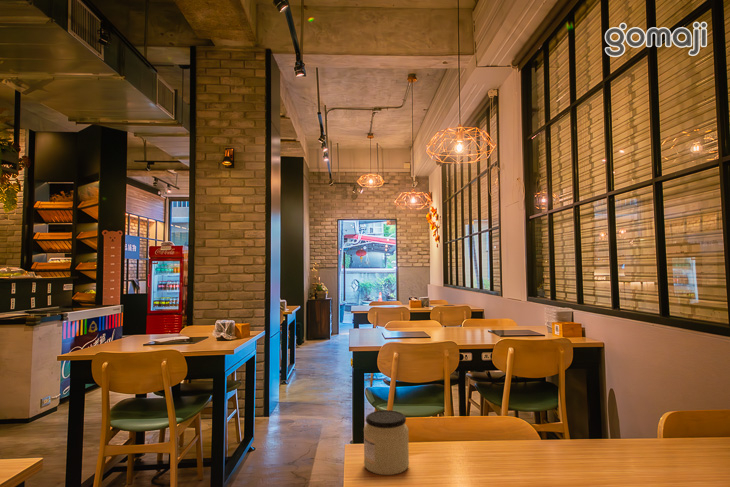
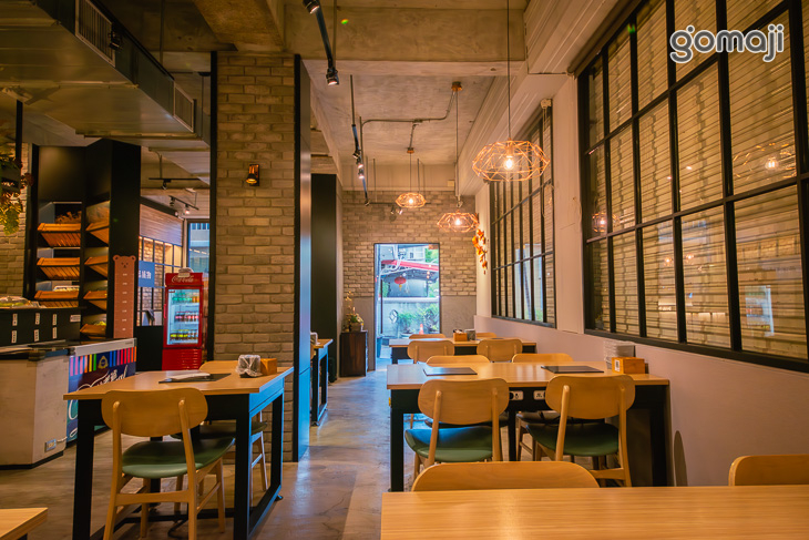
- jar [363,409,410,476]
